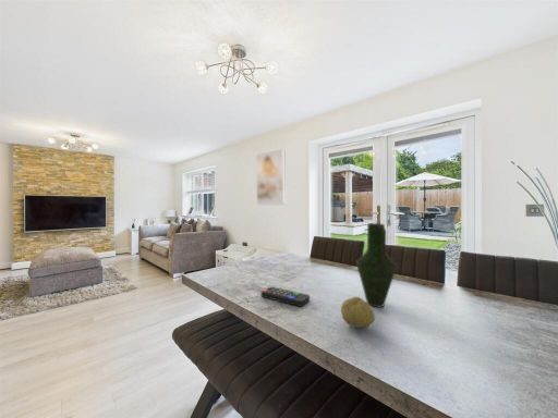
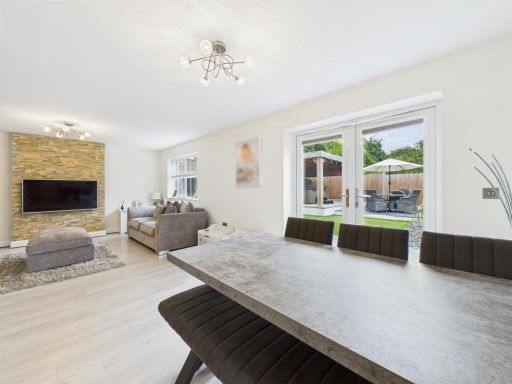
- vase [355,222,398,308]
- fruit [340,296,376,329]
- remote control [260,286,311,307]
